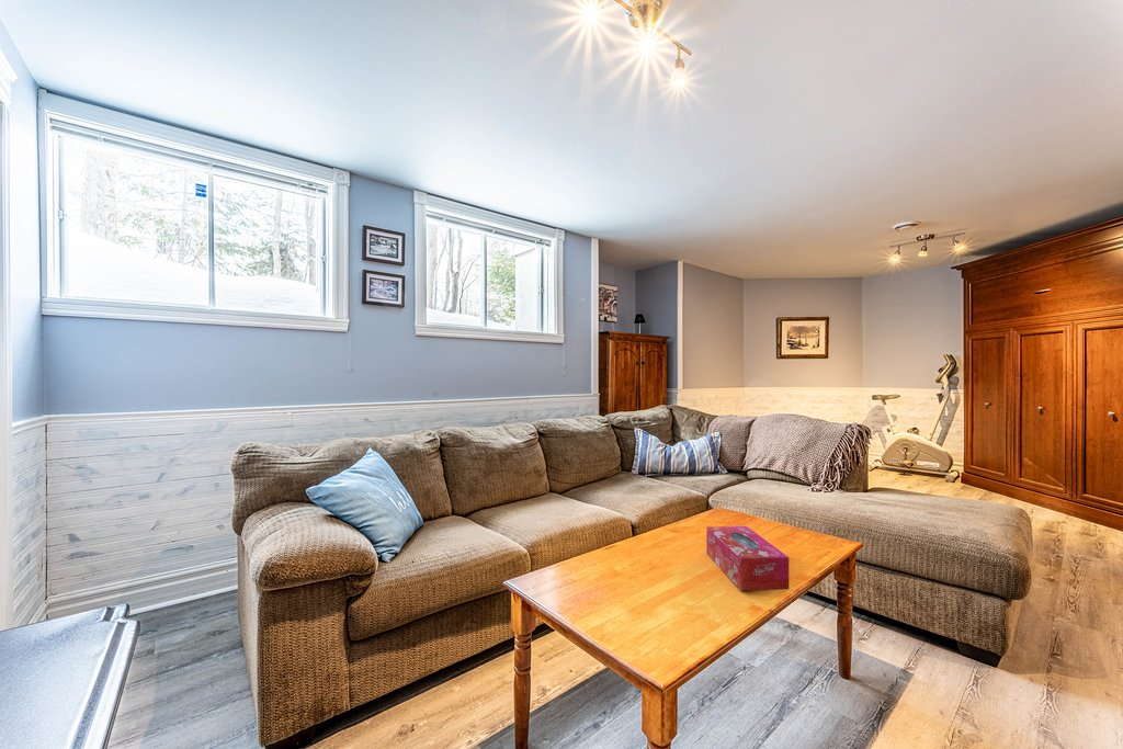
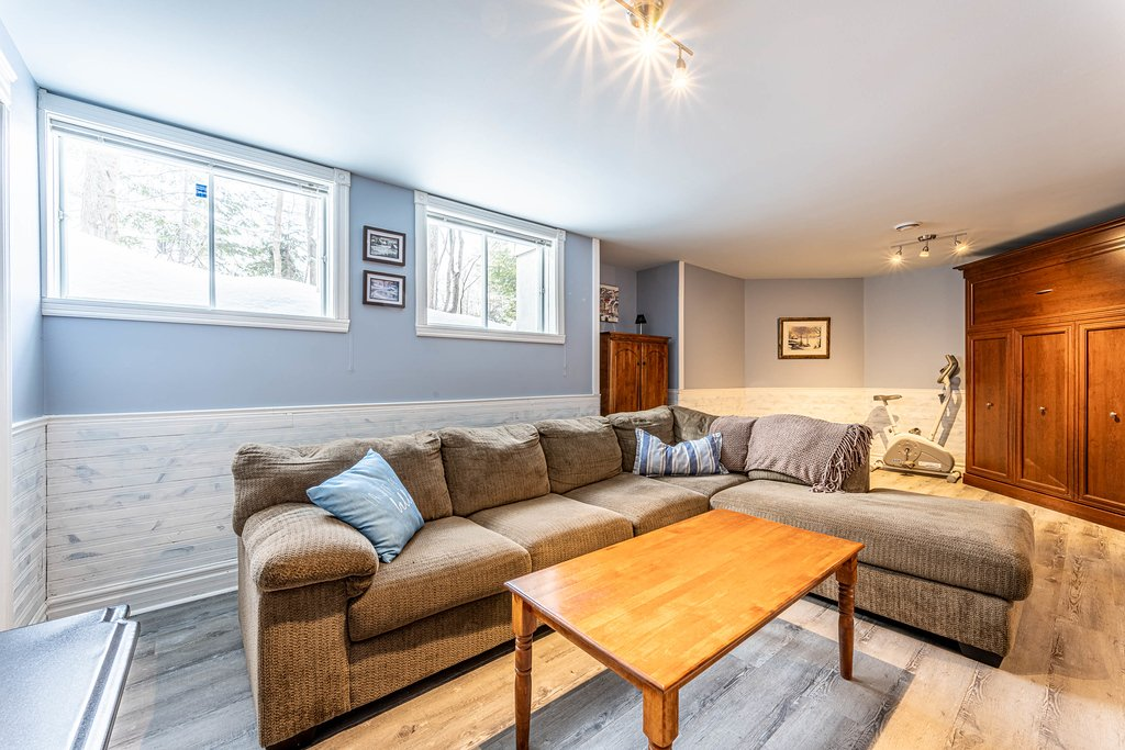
- tissue box [705,525,790,591]
